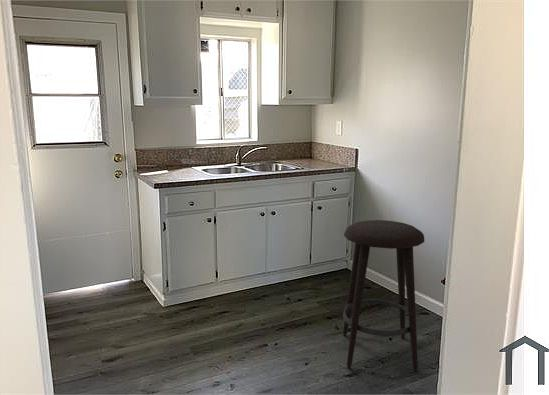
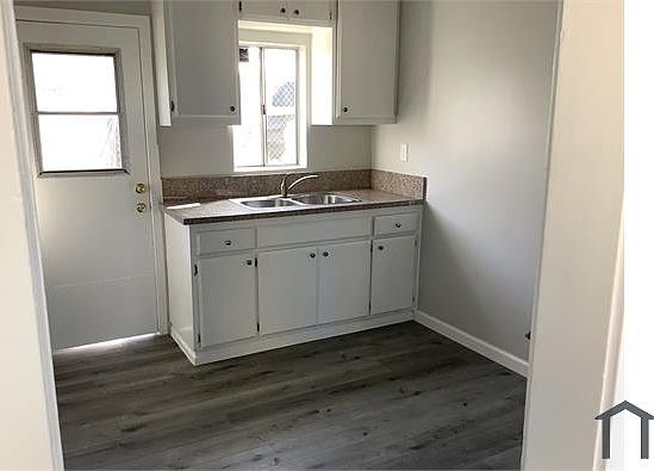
- stool [342,219,425,372]
